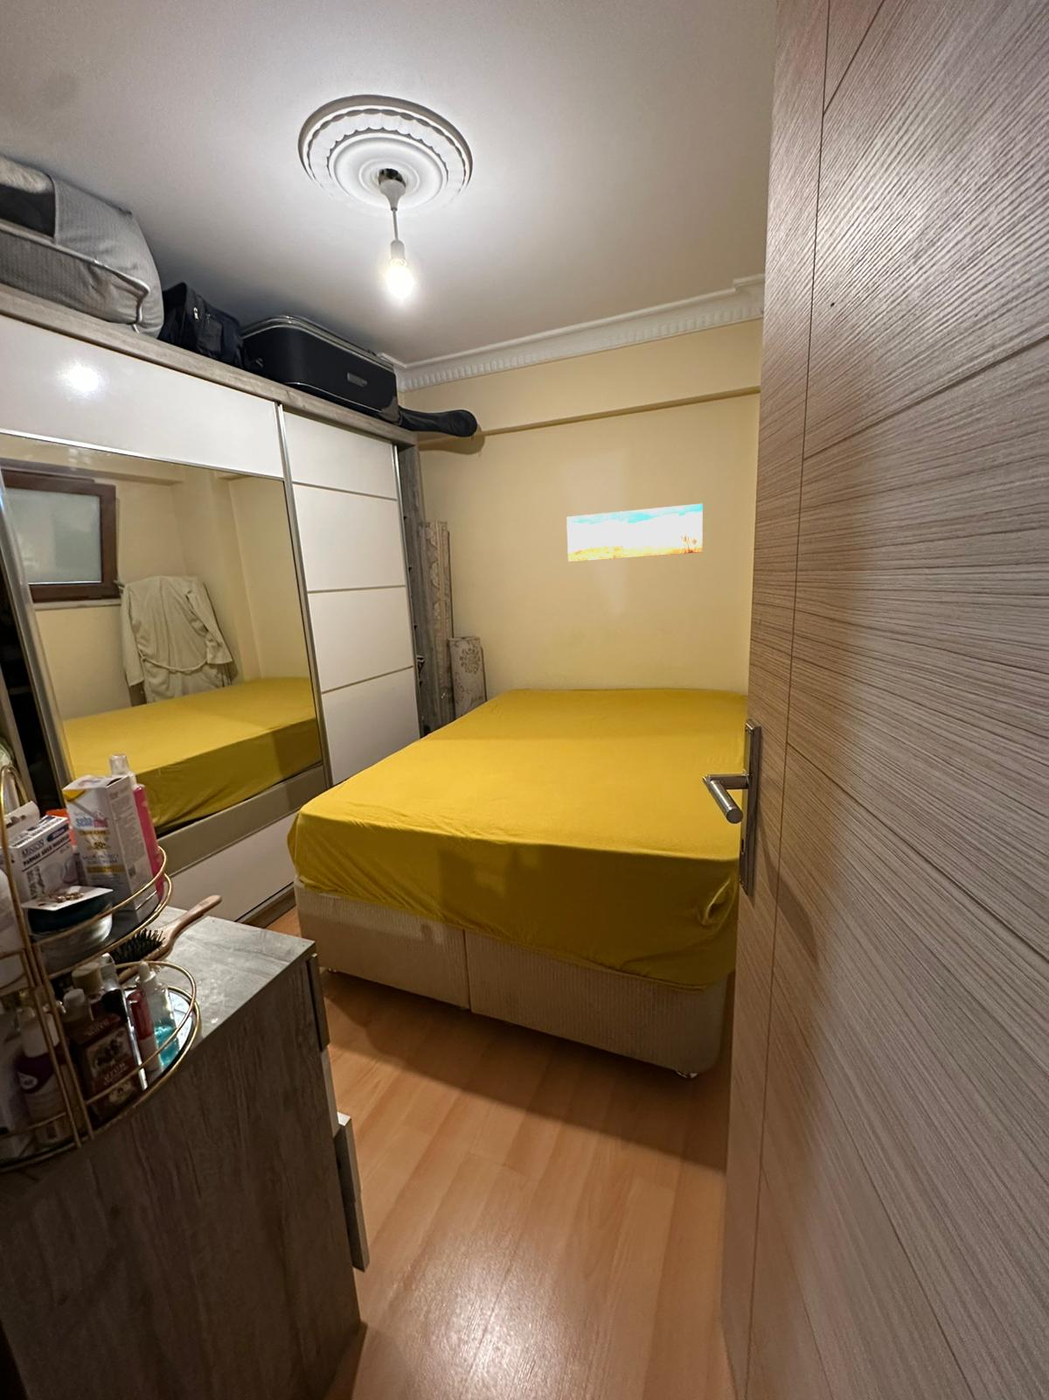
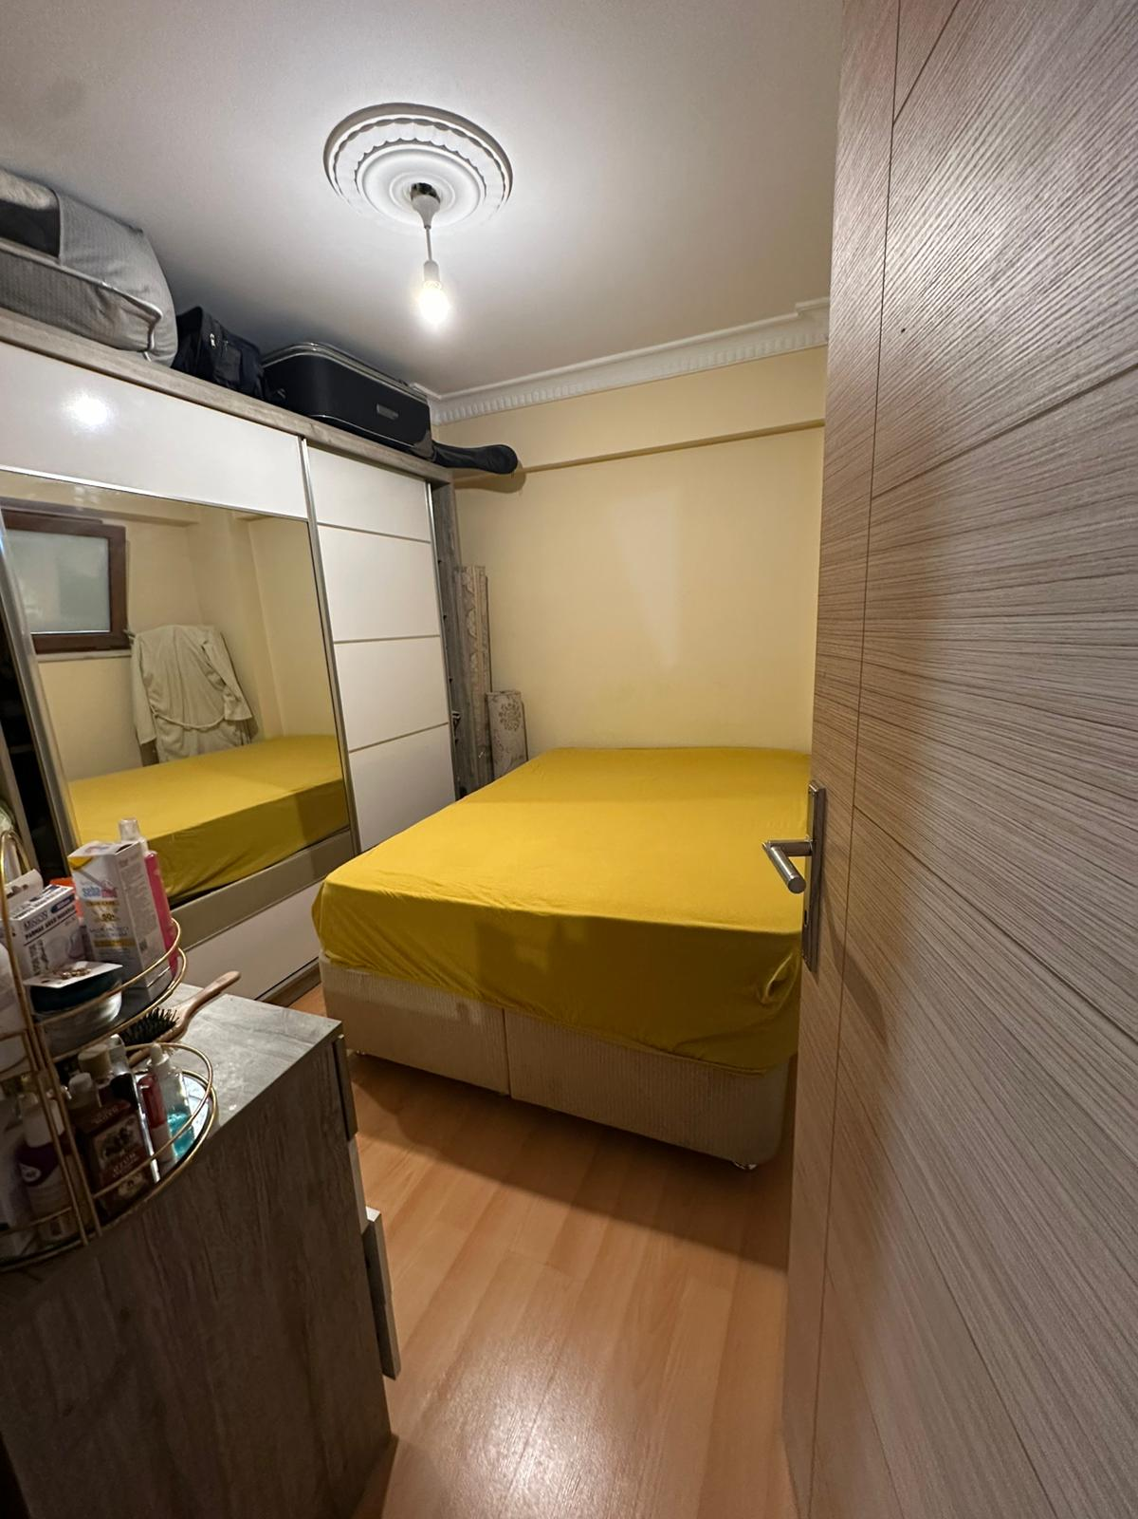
- wall art [565,503,704,562]
